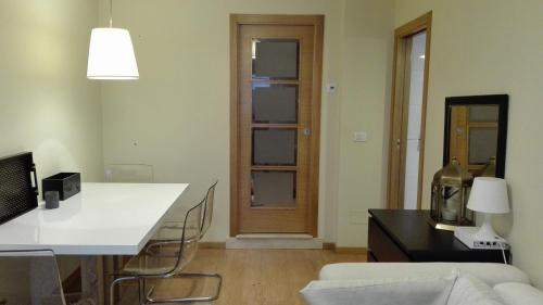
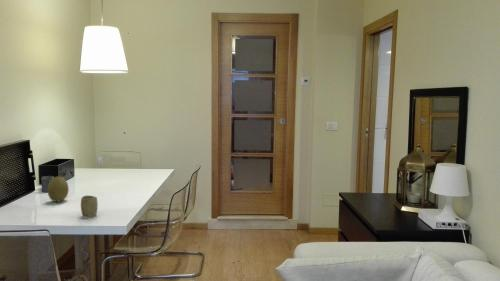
+ cup [80,194,99,218]
+ fruit [47,175,70,203]
